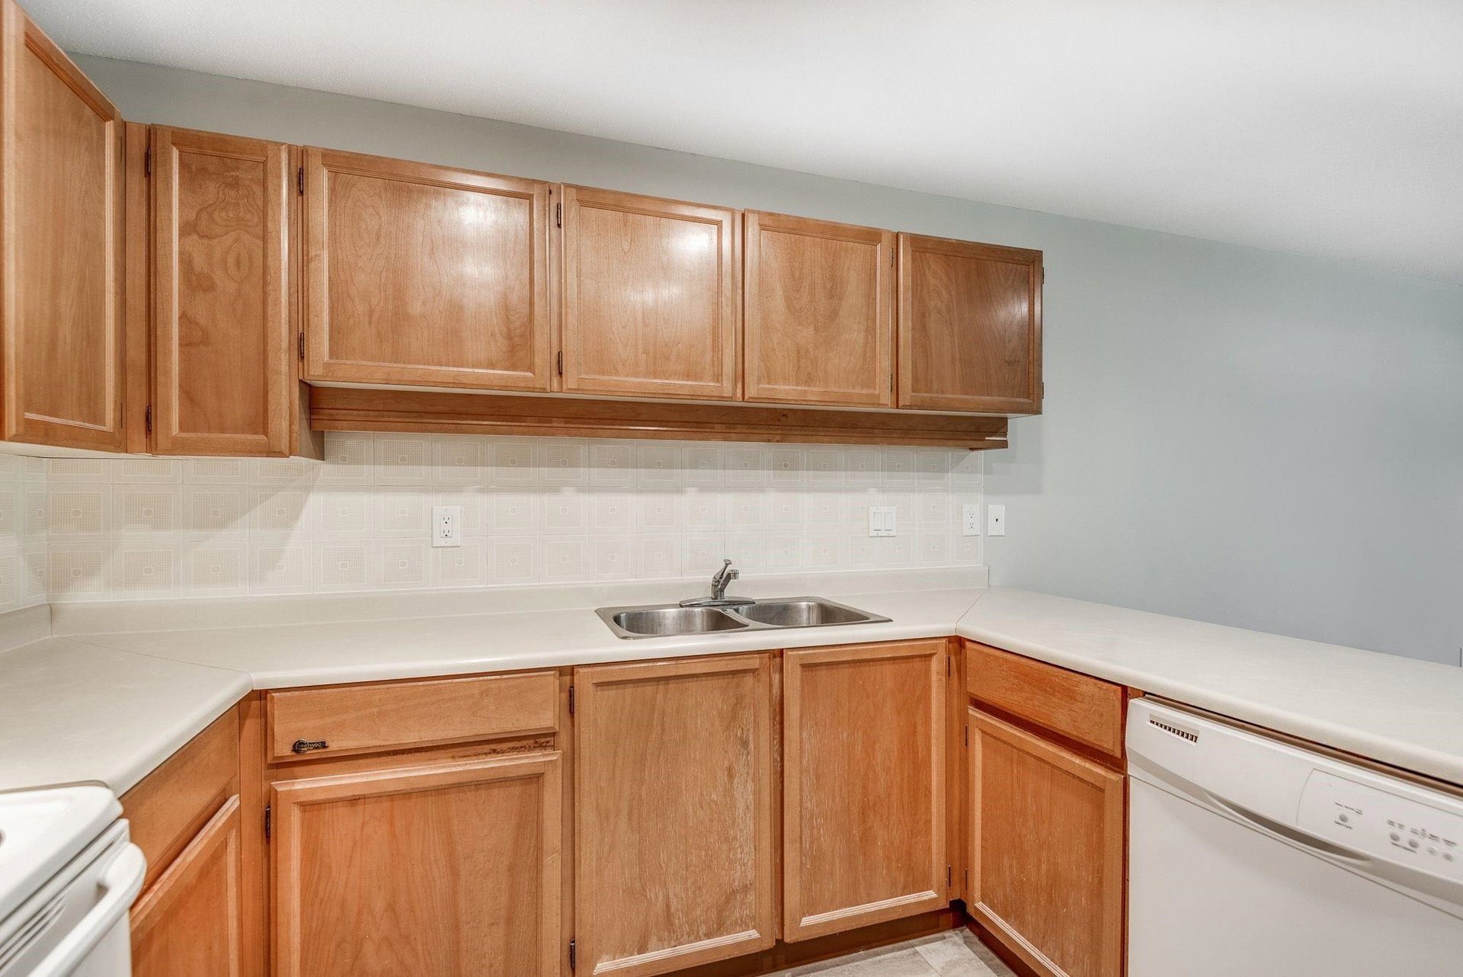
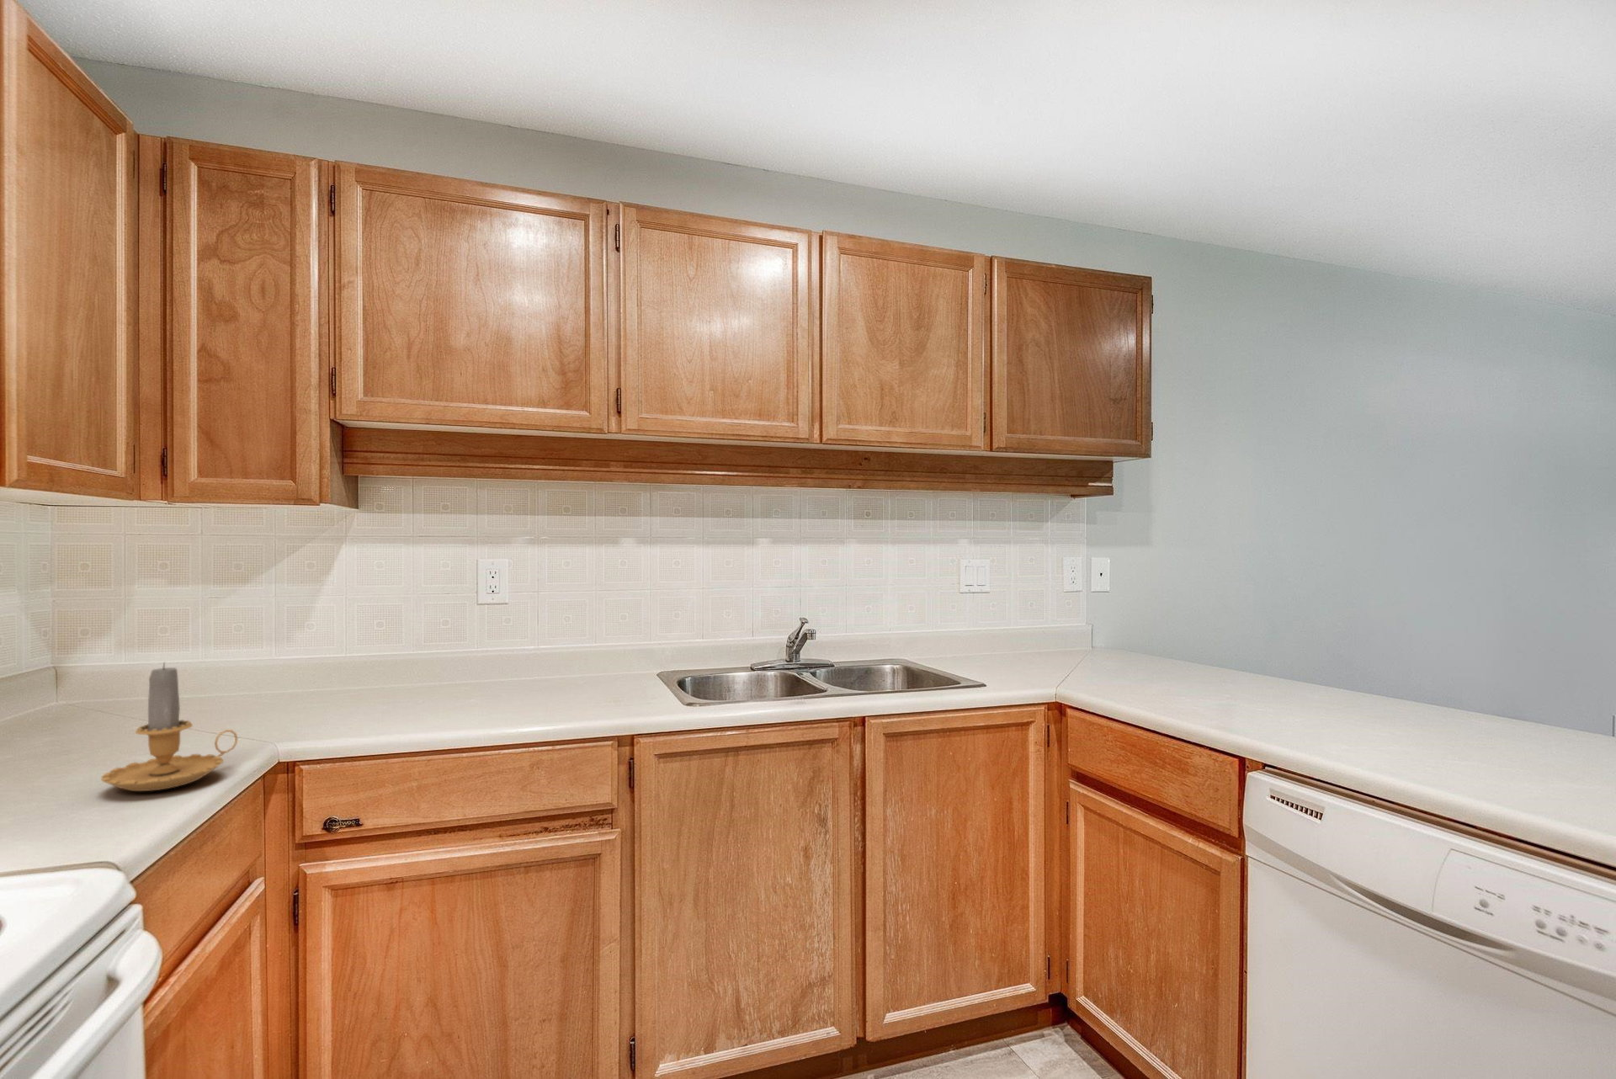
+ candle [100,661,238,792]
